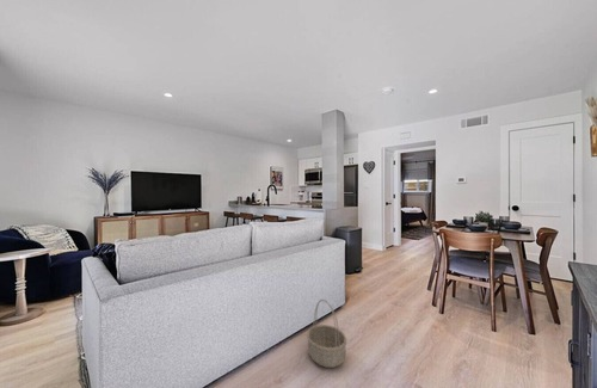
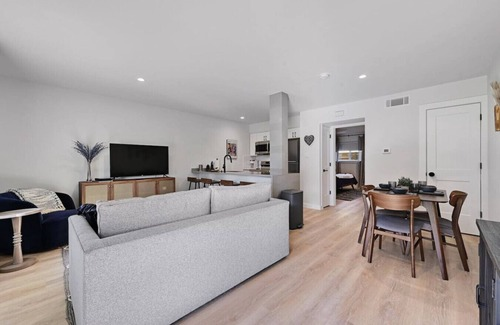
- basket [306,298,347,369]
